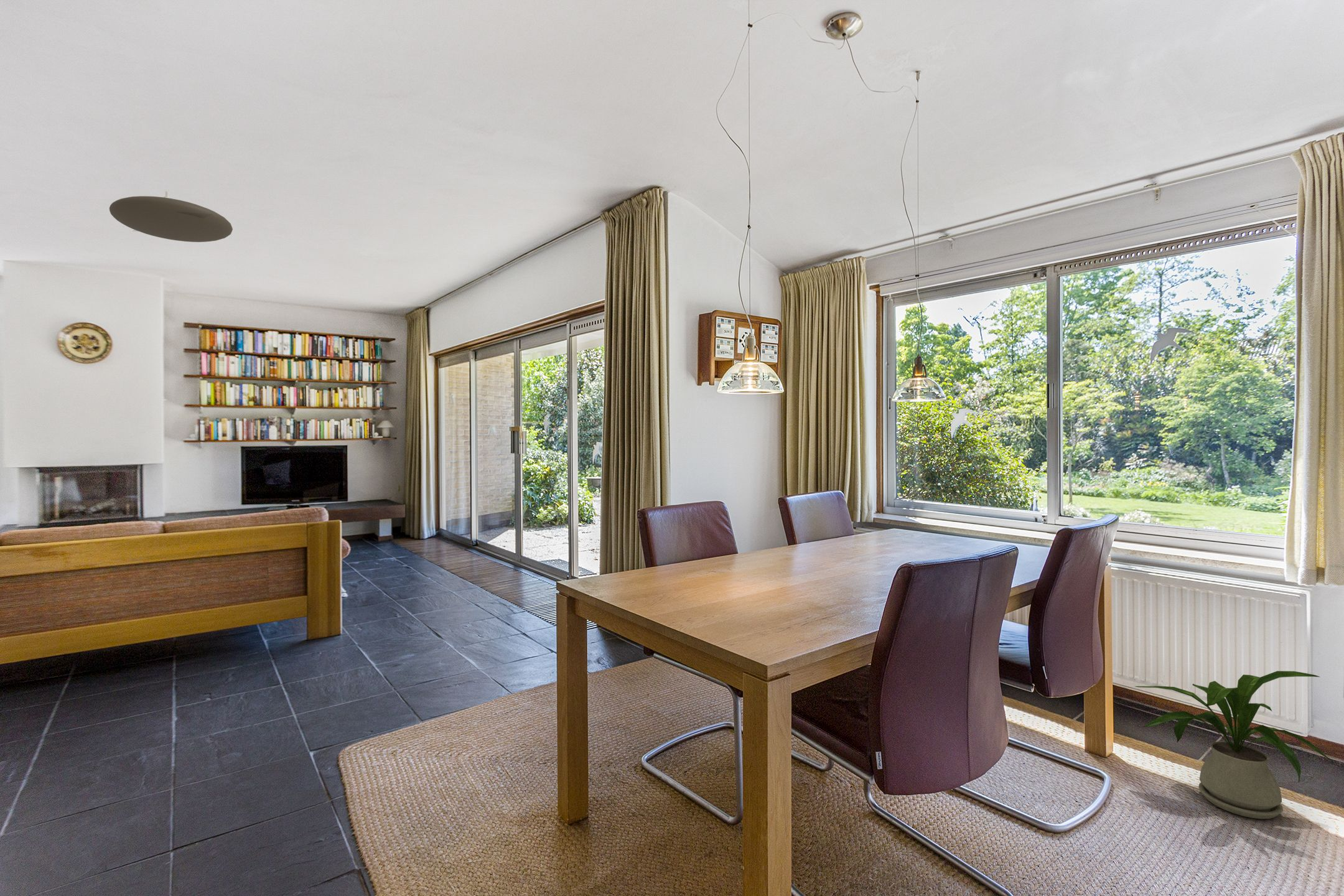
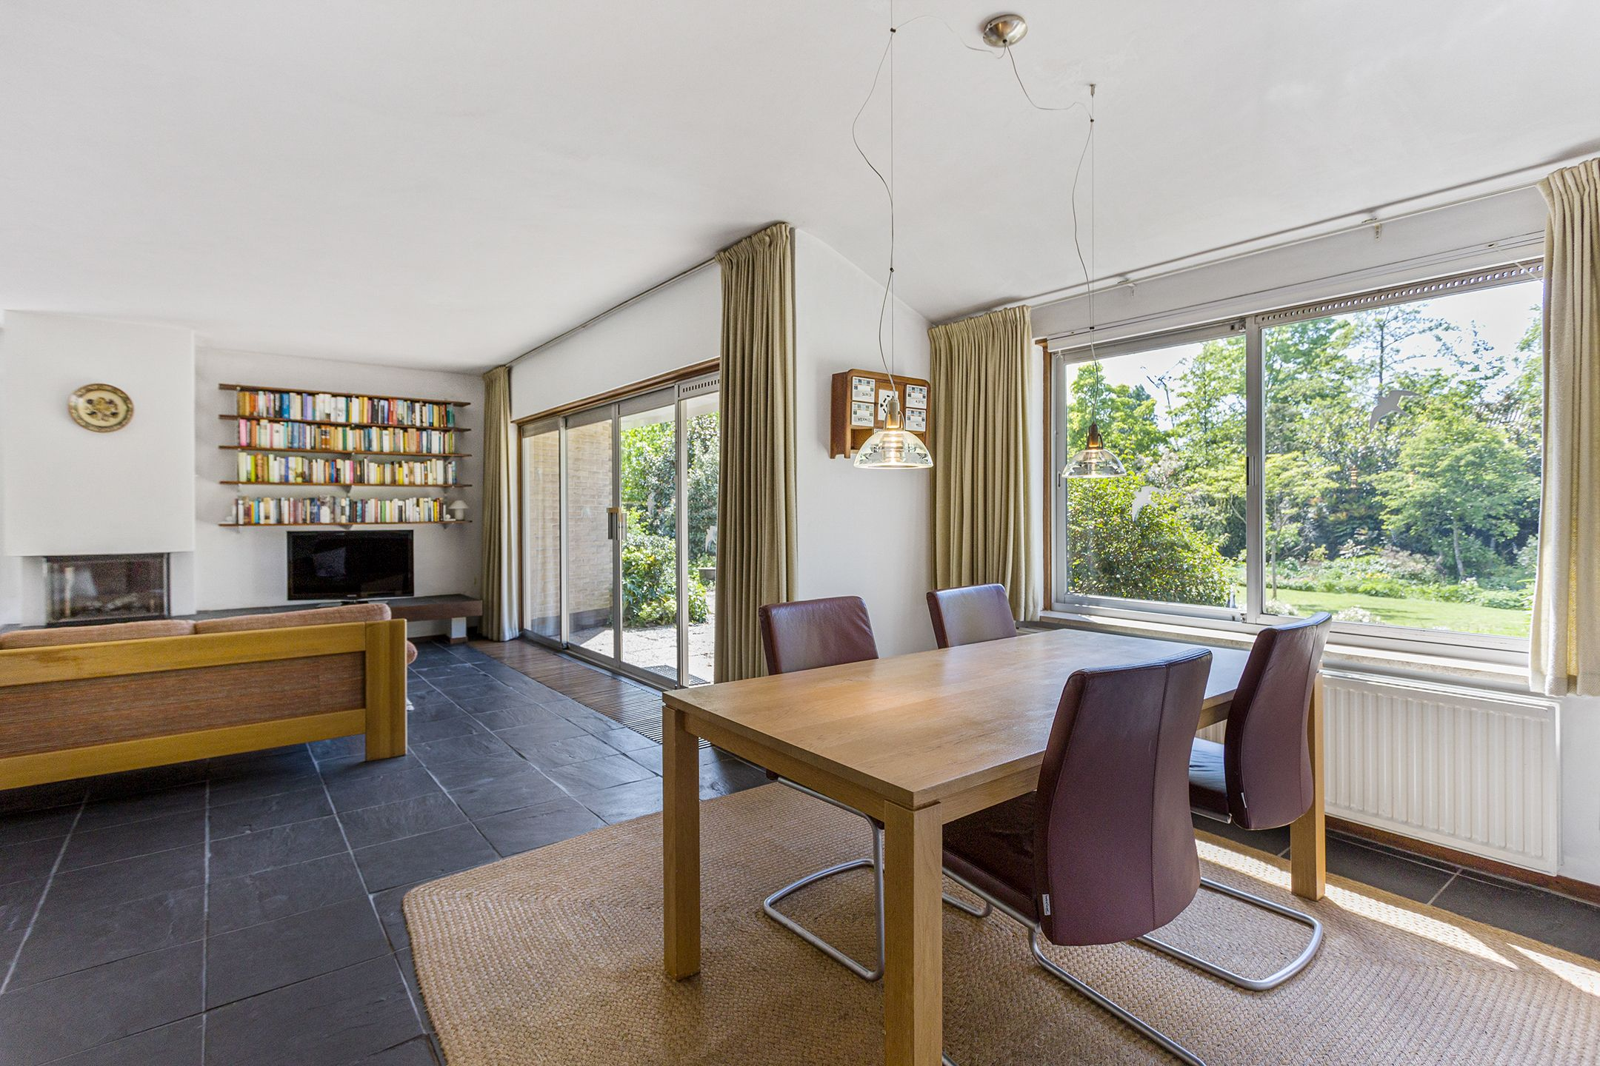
- ceiling light [109,190,233,243]
- house plant [1135,670,1332,819]
